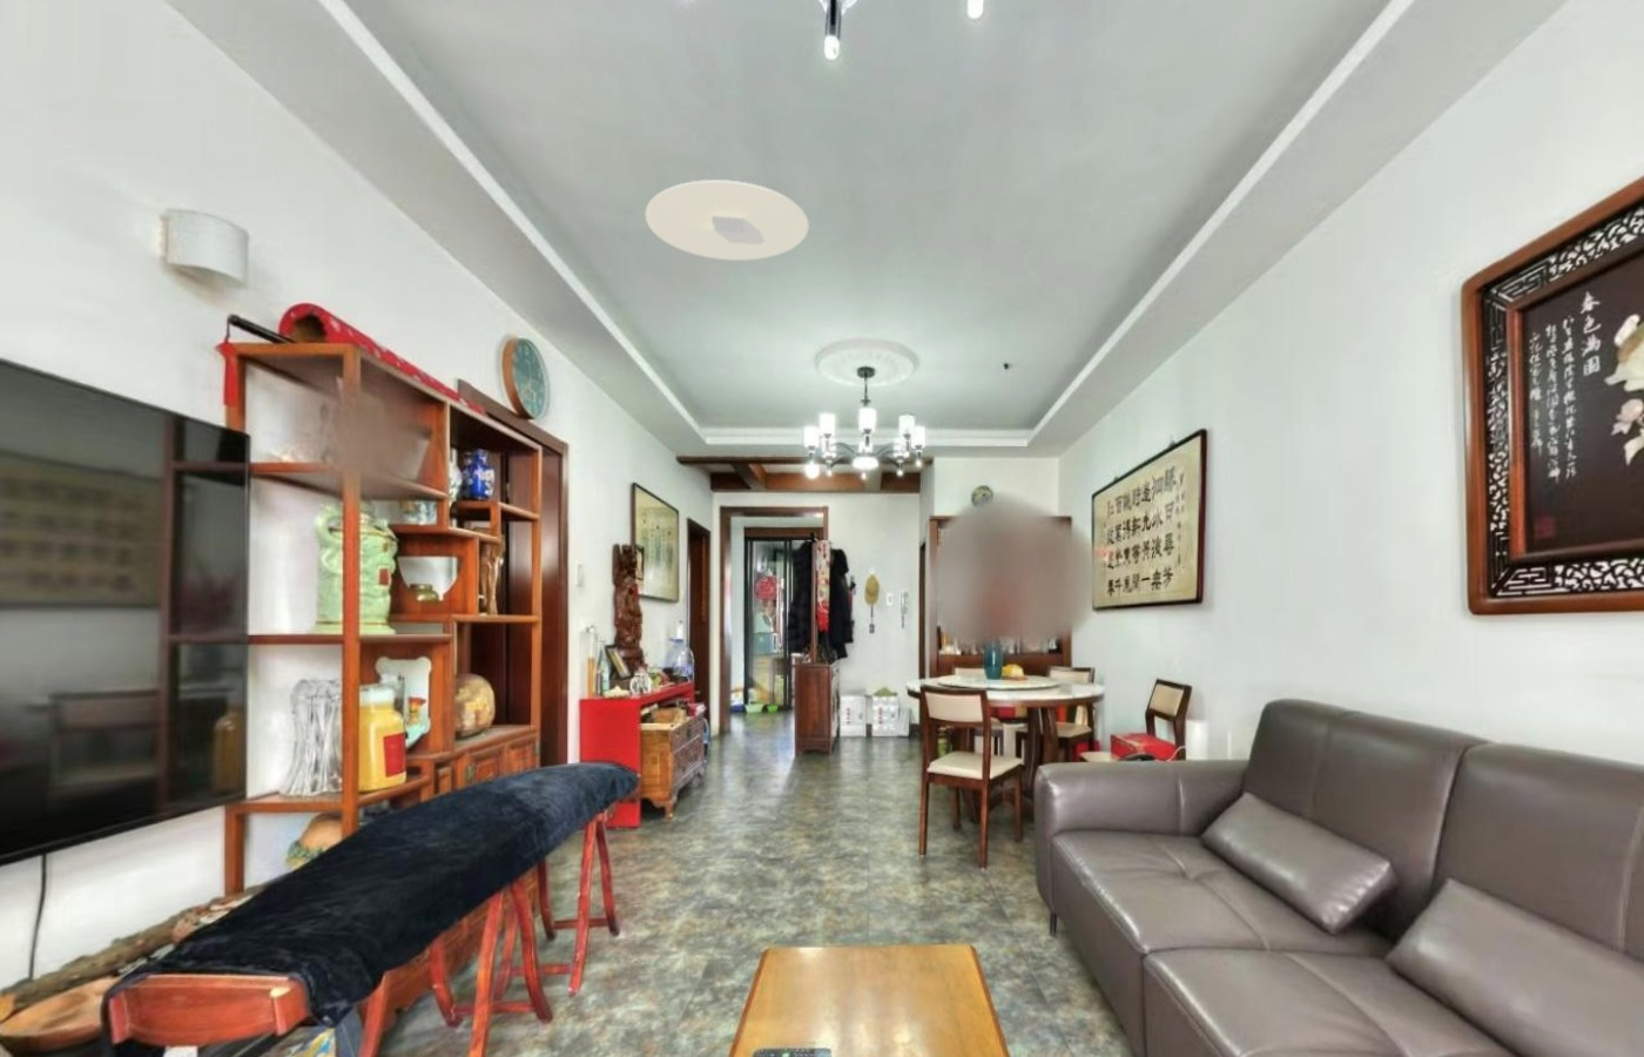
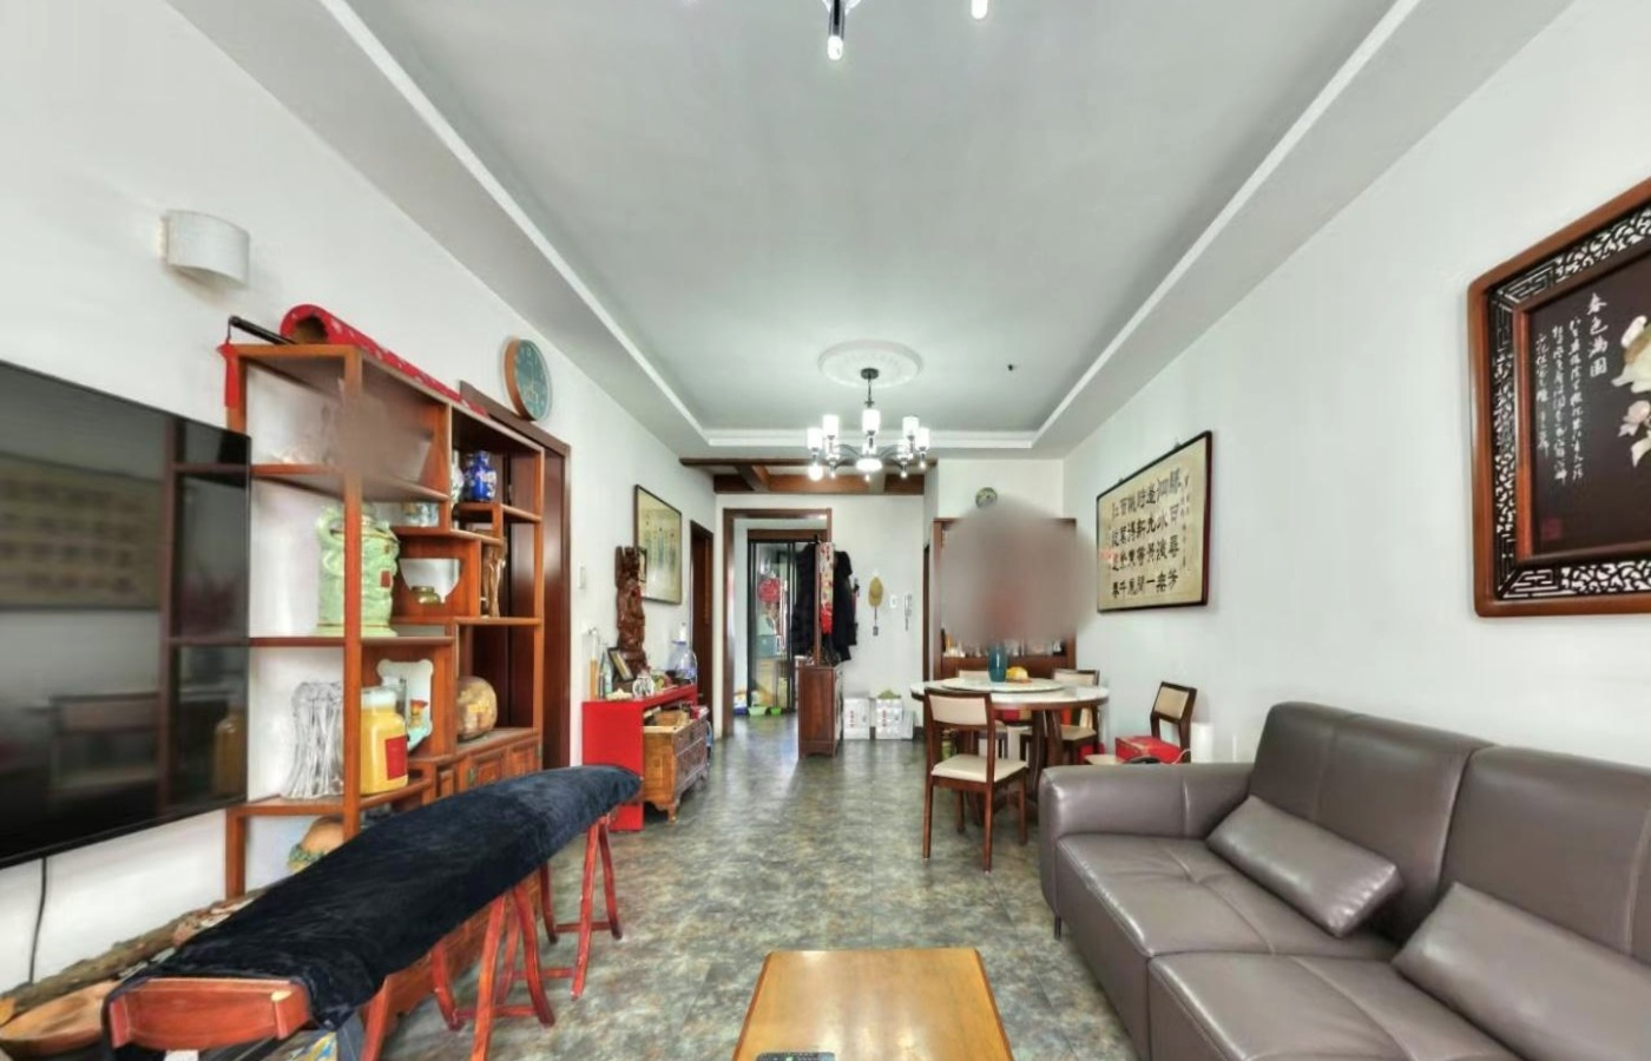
- ceiling light [645,179,810,262]
